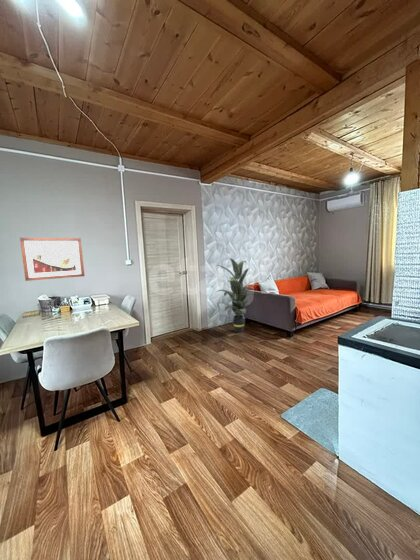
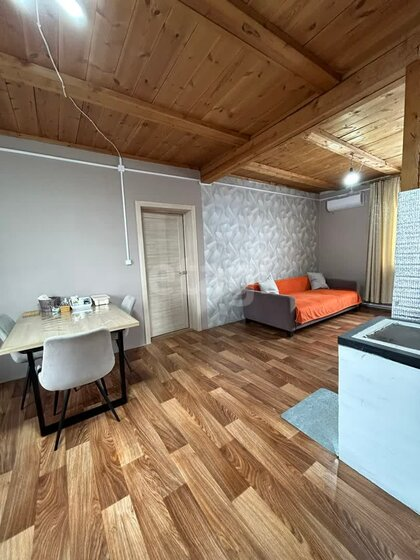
- wall art [19,237,85,282]
- indoor plant [214,257,259,333]
